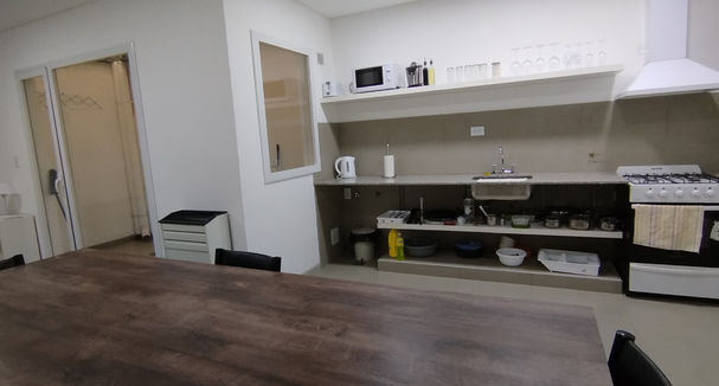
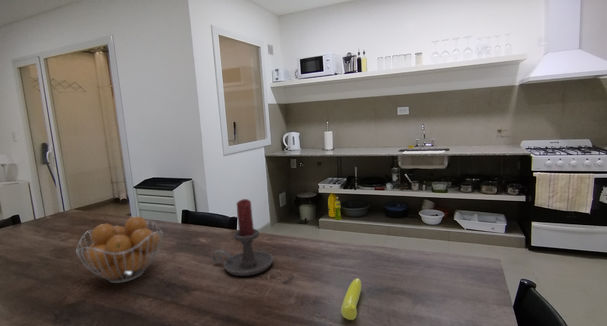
+ banana [340,277,362,321]
+ candle holder [211,198,274,277]
+ fruit basket [75,215,164,284]
